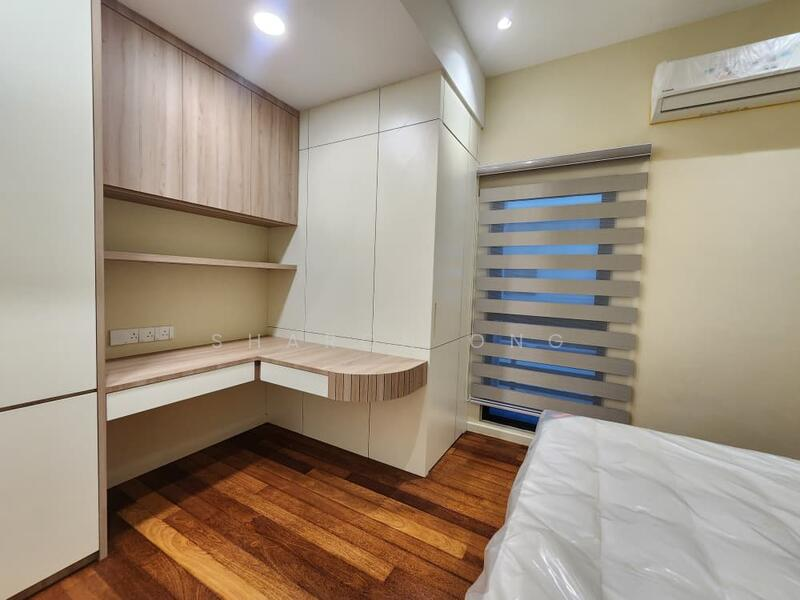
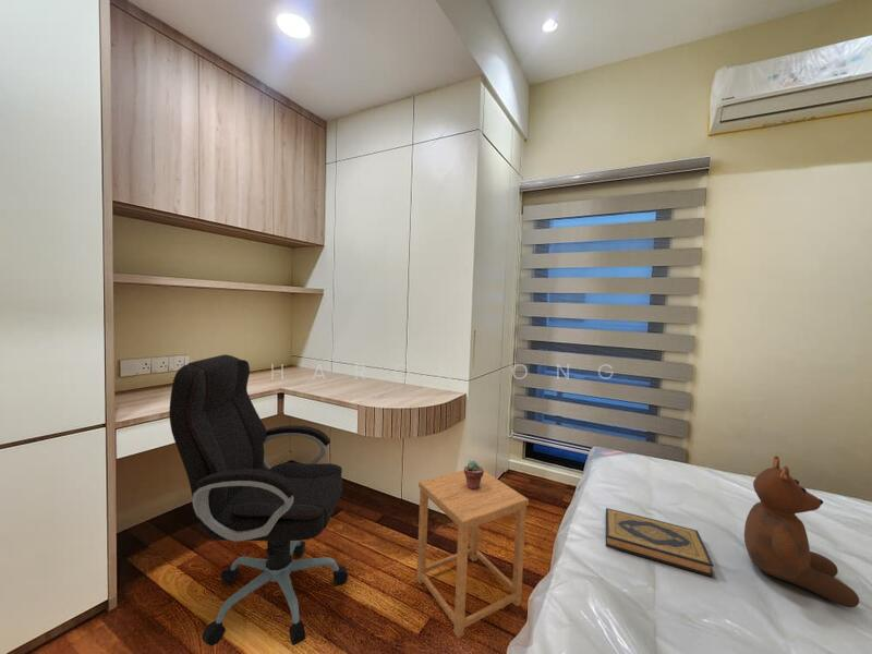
+ hardback book [605,507,714,578]
+ teddy bear [743,455,860,608]
+ side table [415,470,530,639]
+ office chair [168,353,349,646]
+ potted succulent [463,459,485,491]
